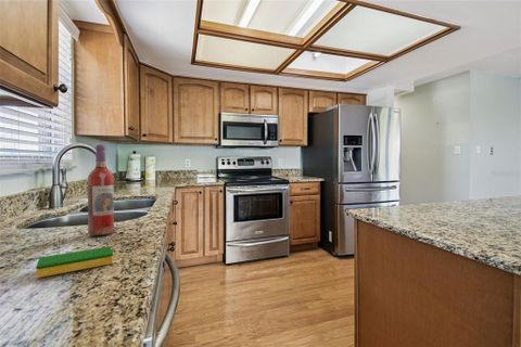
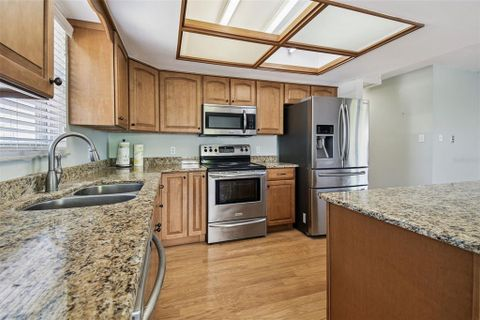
- dish sponge [35,246,115,279]
- wine bottle [87,144,115,236]
